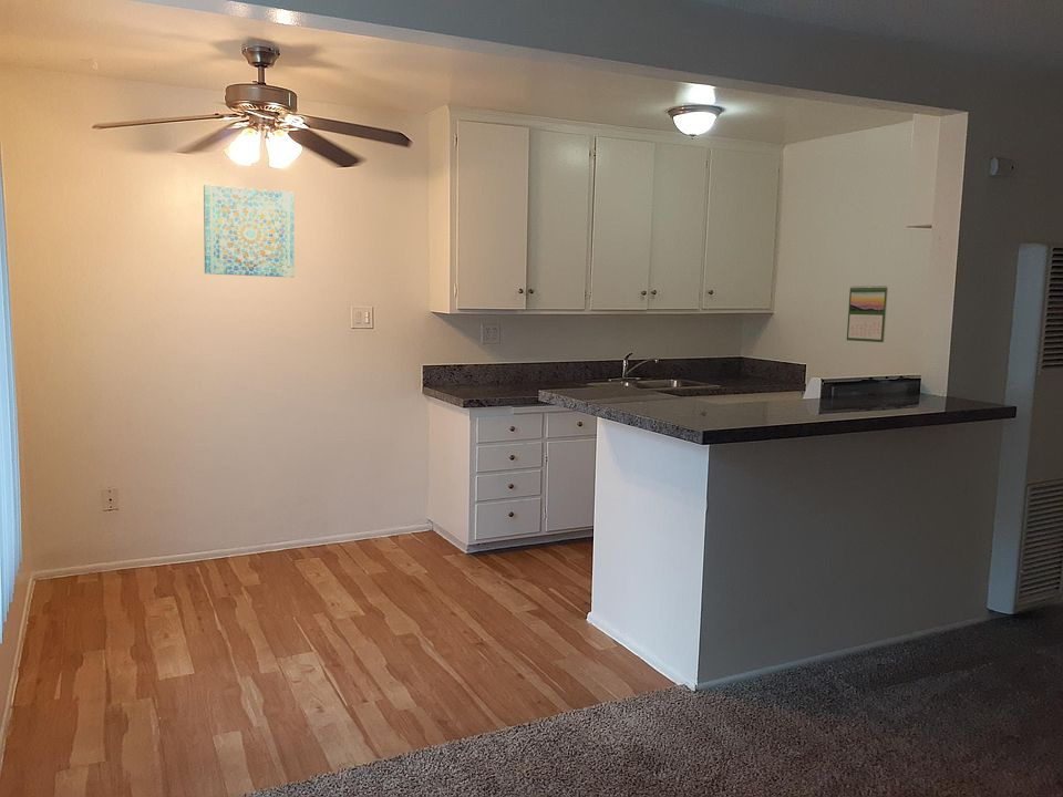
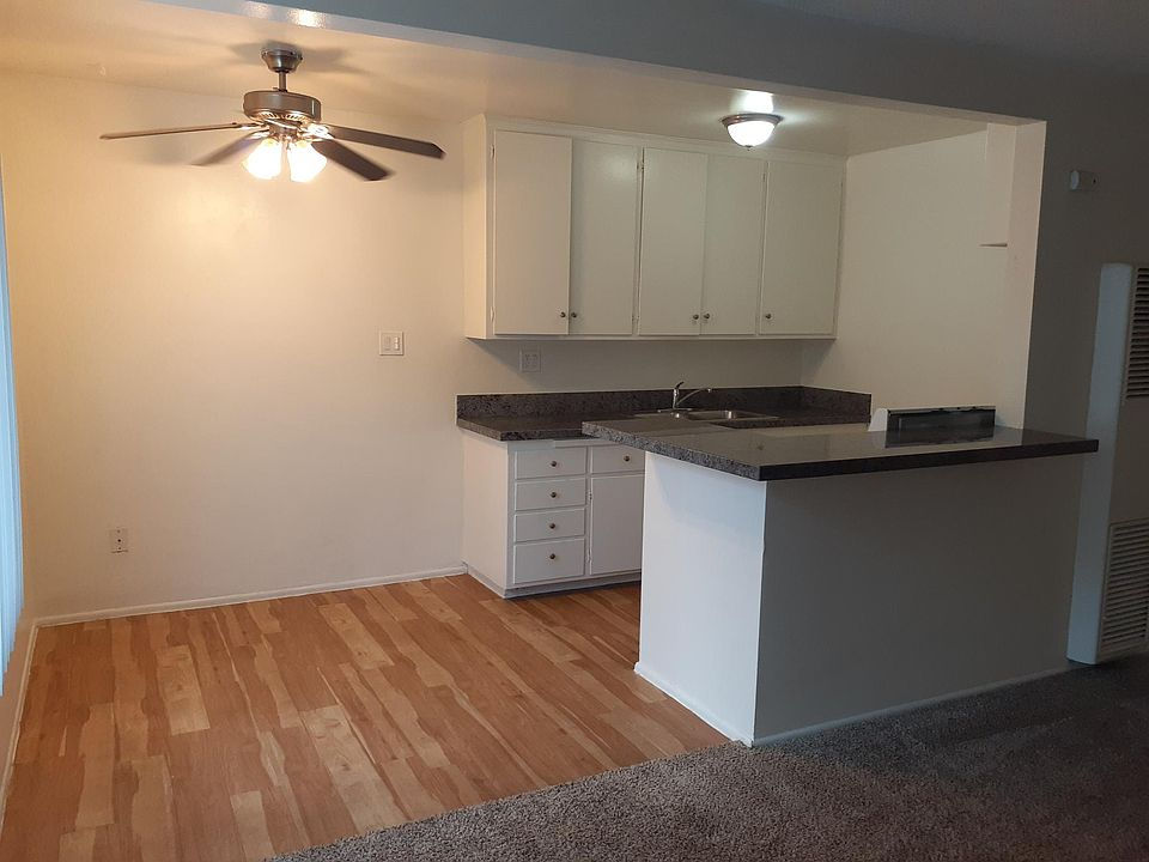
- calendar [846,284,889,343]
- wall art [203,184,296,278]
